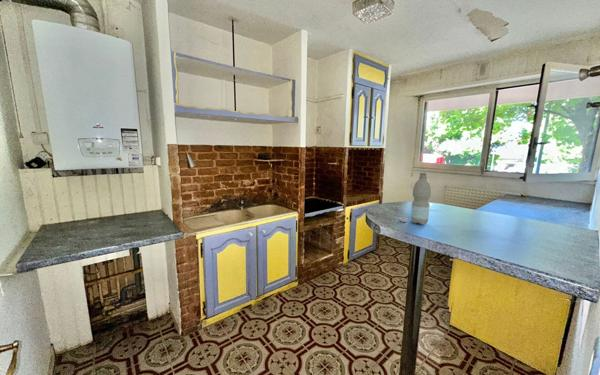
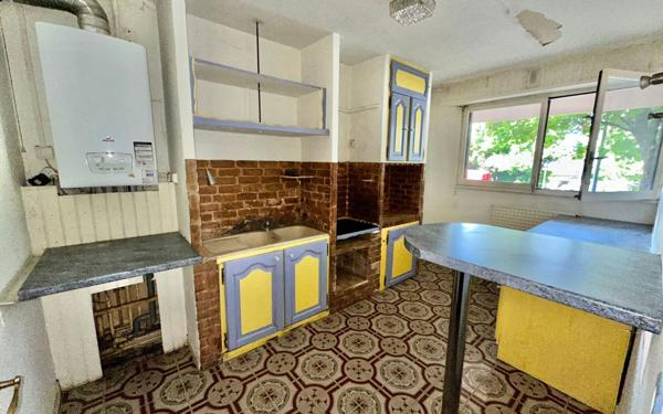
- water bottle [399,172,432,225]
